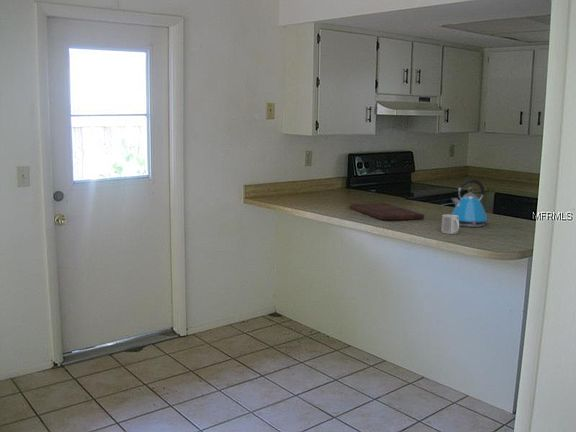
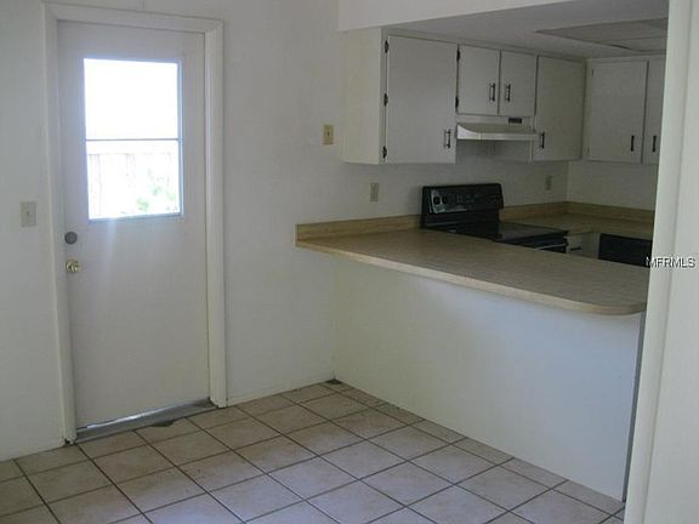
- mug [440,213,460,235]
- kettle [450,178,491,228]
- cutting board [349,202,425,221]
